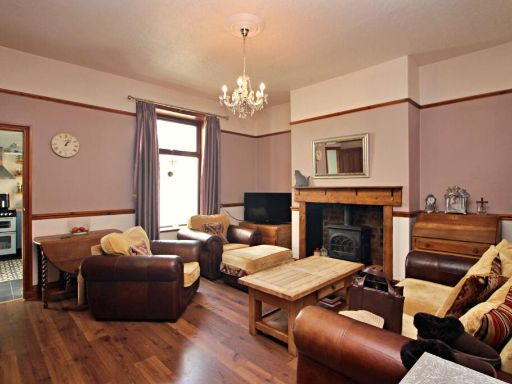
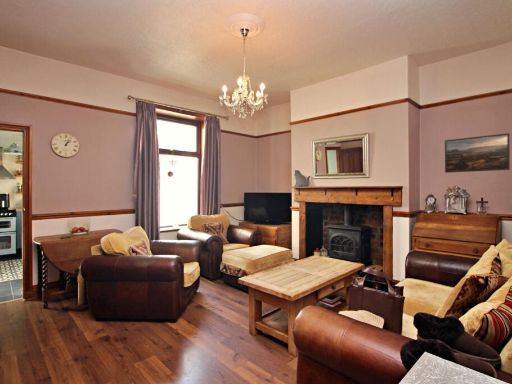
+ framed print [444,132,511,174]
